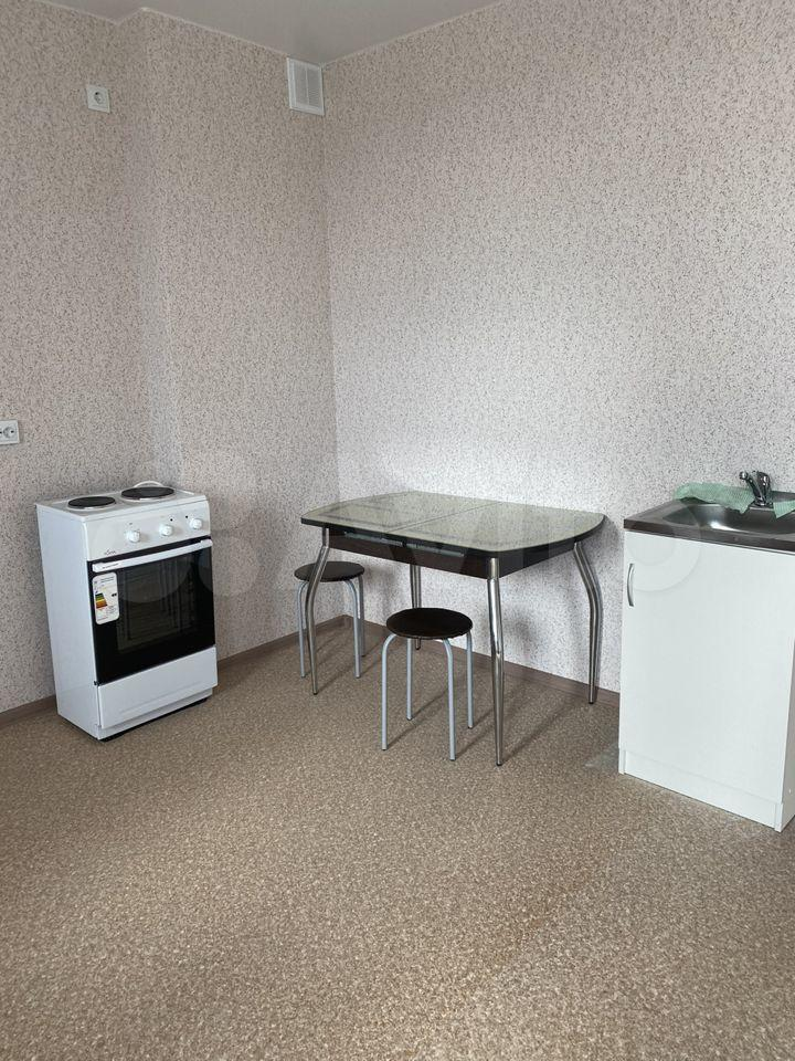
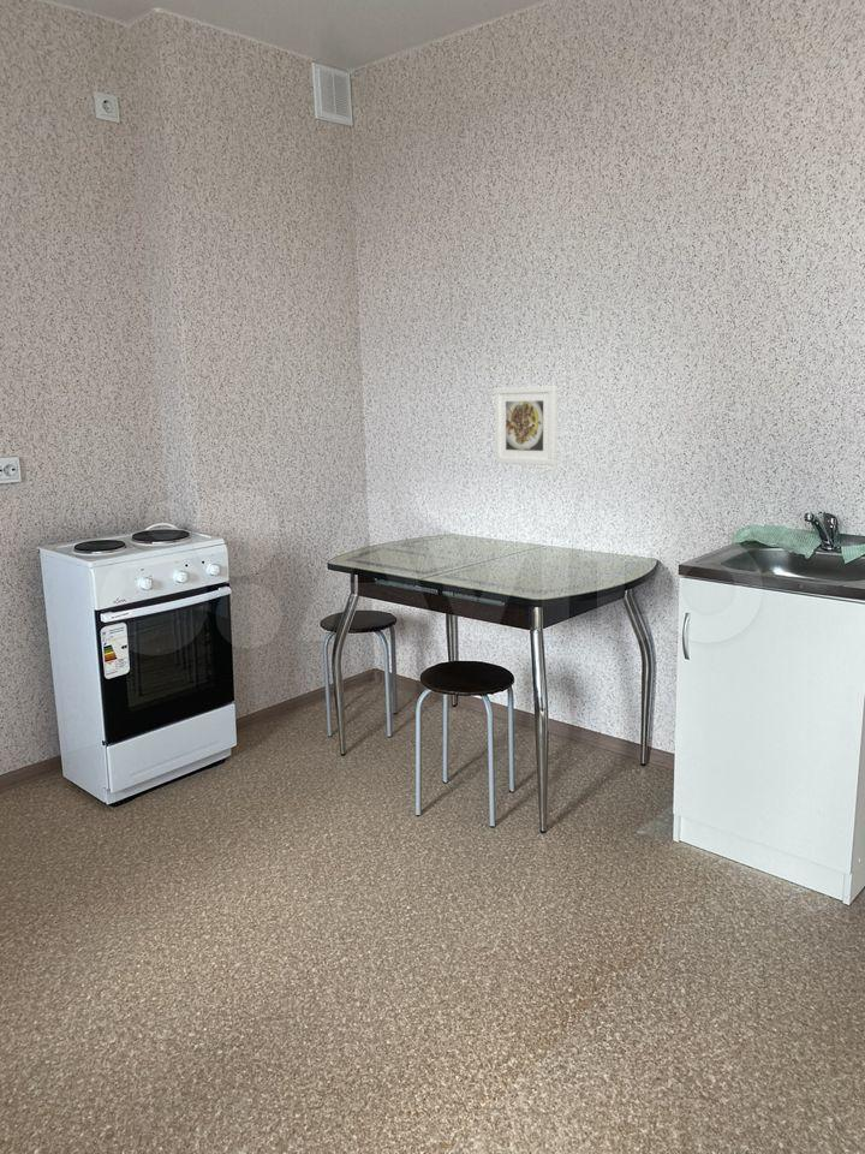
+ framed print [494,385,559,466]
